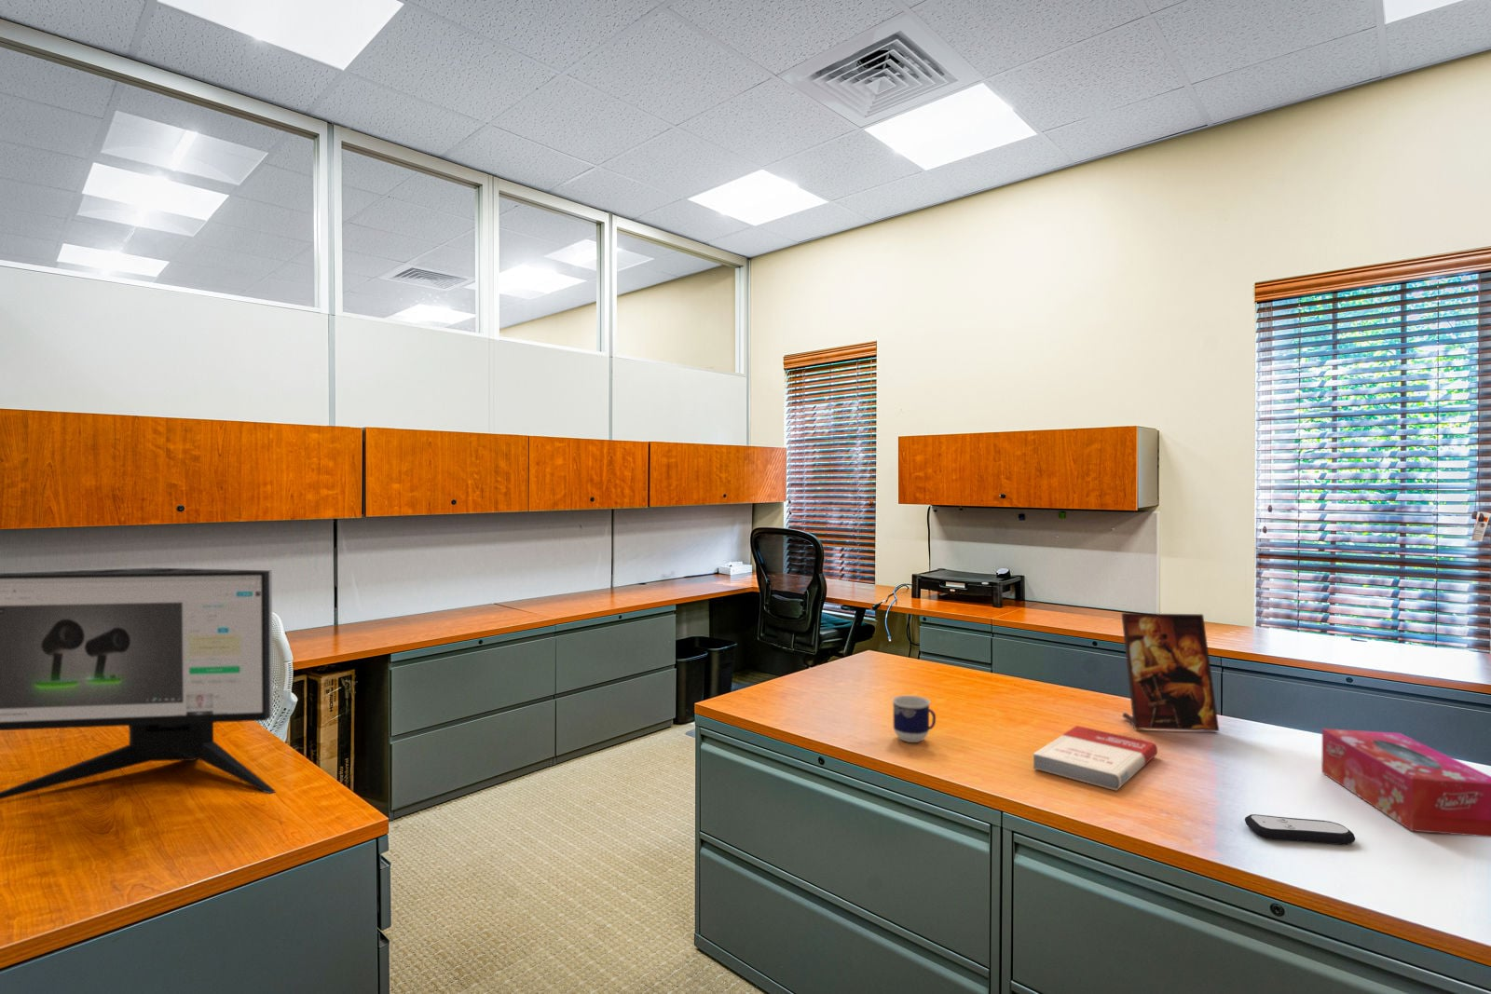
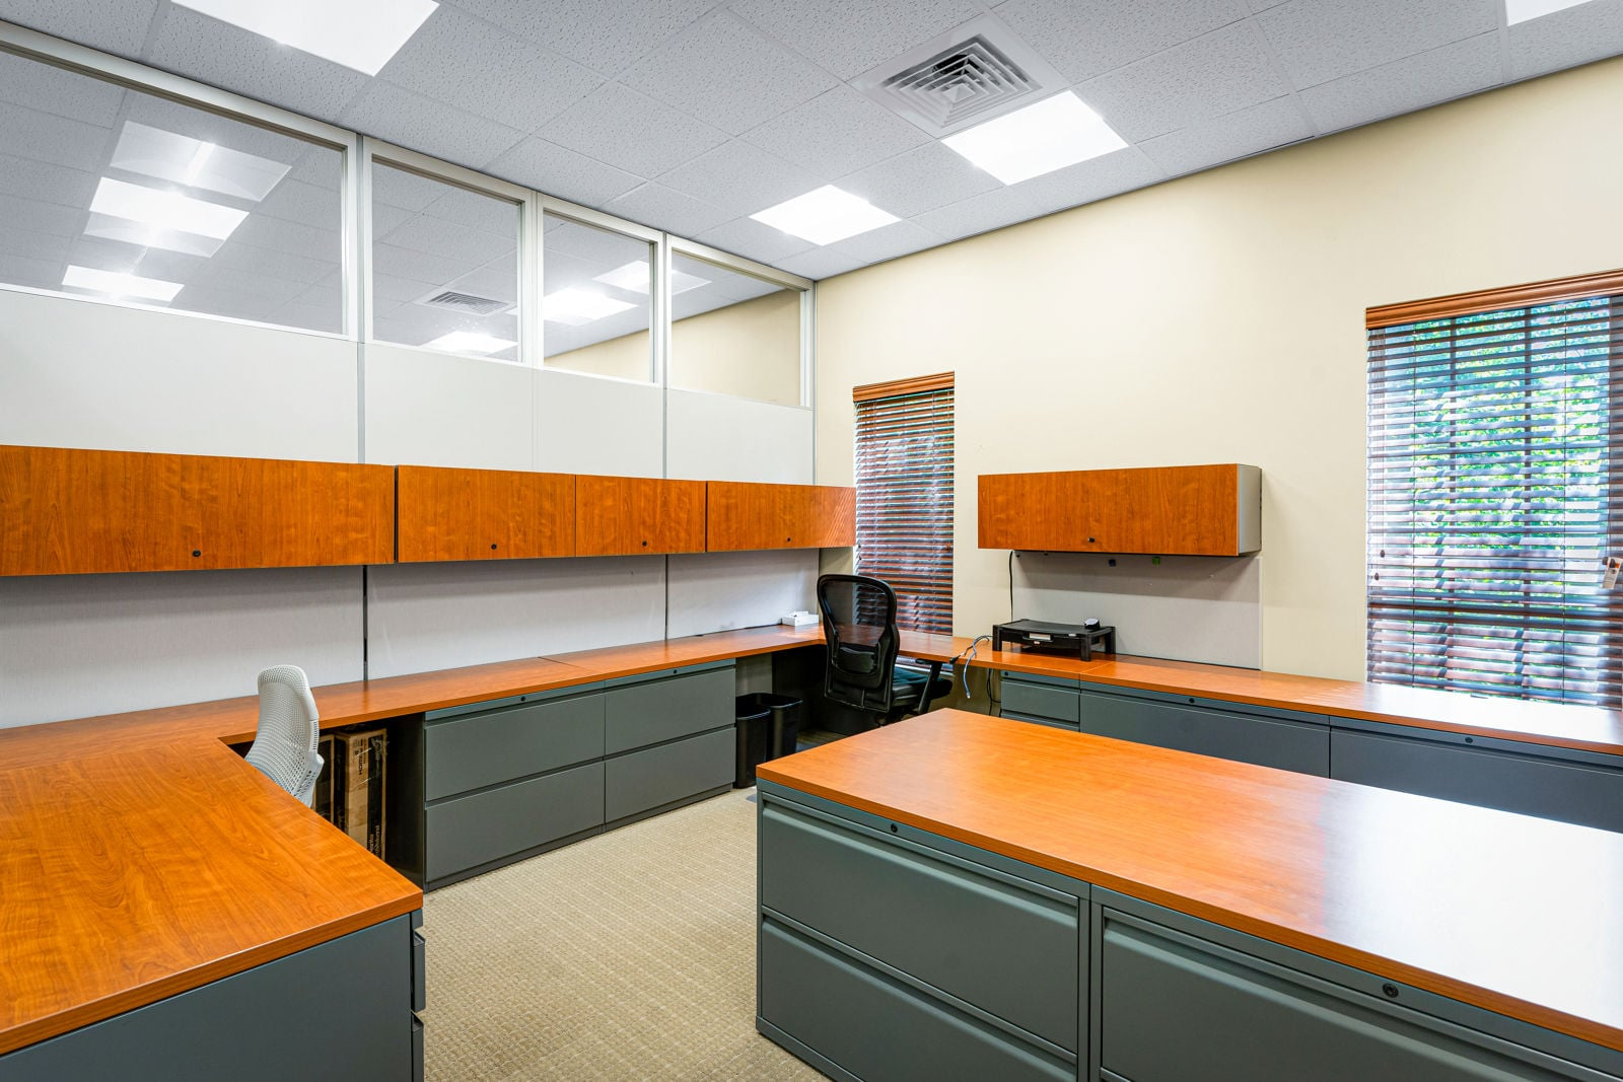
- tissue box [1320,728,1491,839]
- cup [891,694,936,743]
- remote control [1244,813,1356,845]
- computer monitor [0,567,276,800]
- book [1032,724,1158,791]
- picture frame [1120,612,1220,732]
